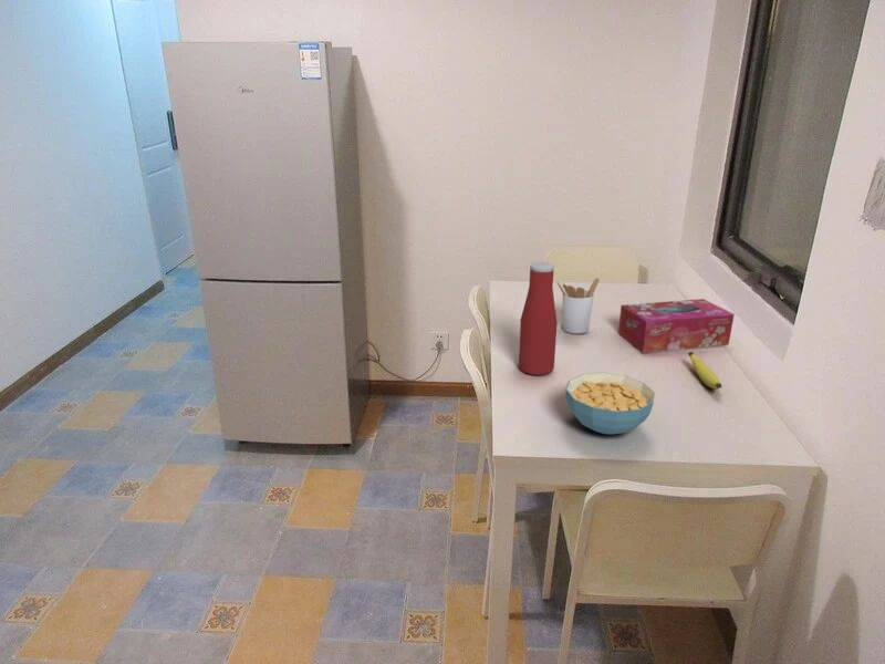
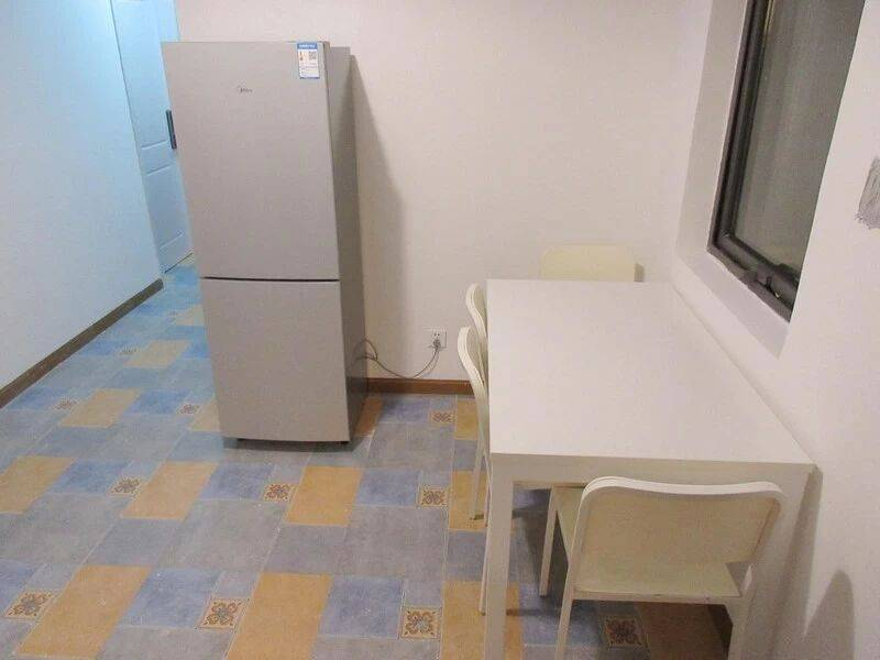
- bottle [518,261,559,376]
- banana [687,351,723,391]
- tissue box [617,298,736,354]
- cereal bowl [564,372,656,436]
- utensil holder [556,277,601,335]
